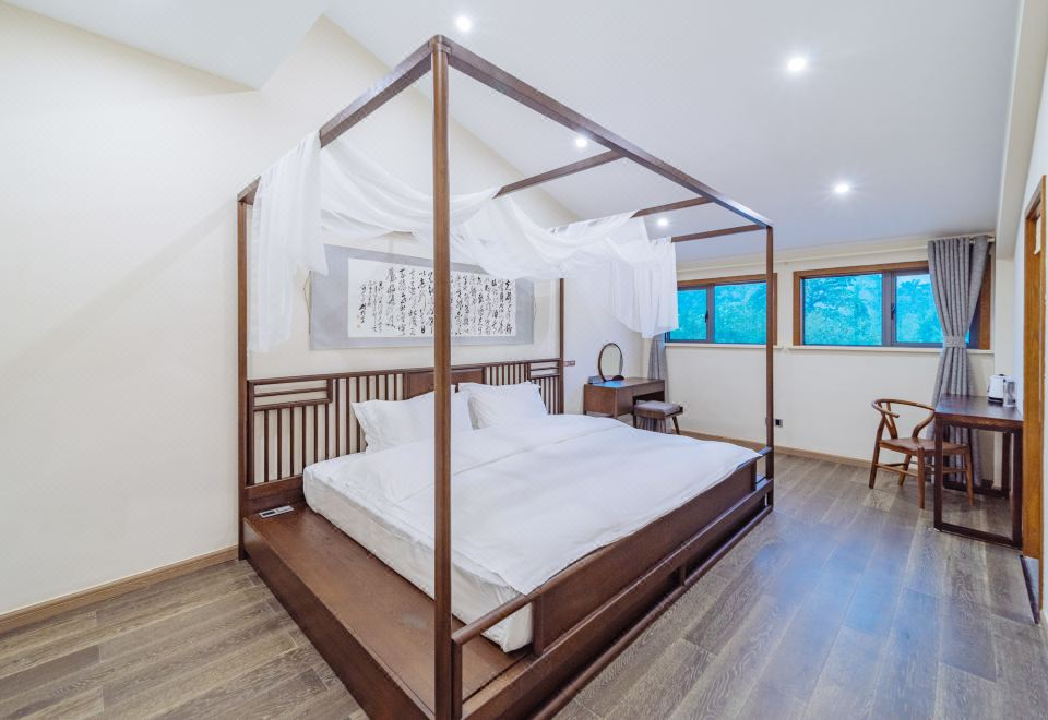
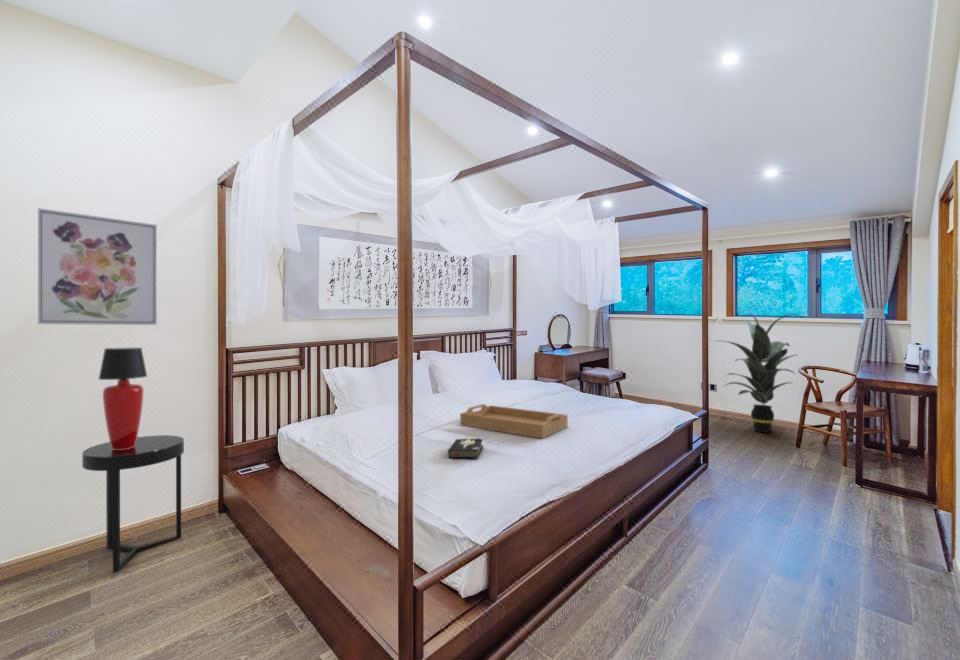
+ indoor plant [712,308,802,434]
+ wall art [37,207,158,326]
+ hardback book [447,437,484,459]
+ table lamp [98,347,148,450]
+ side table [81,434,185,574]
+ serving tray [459,403,569,440]
